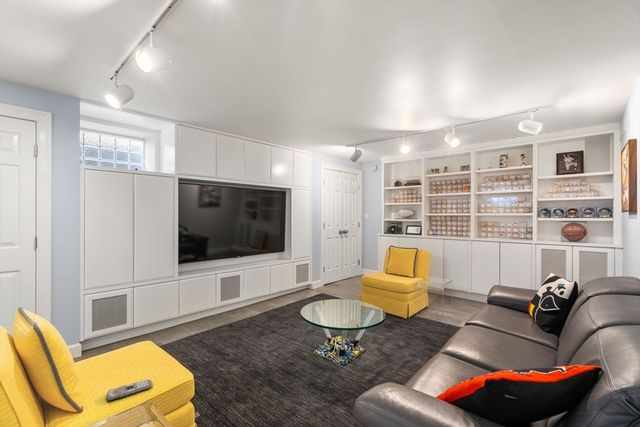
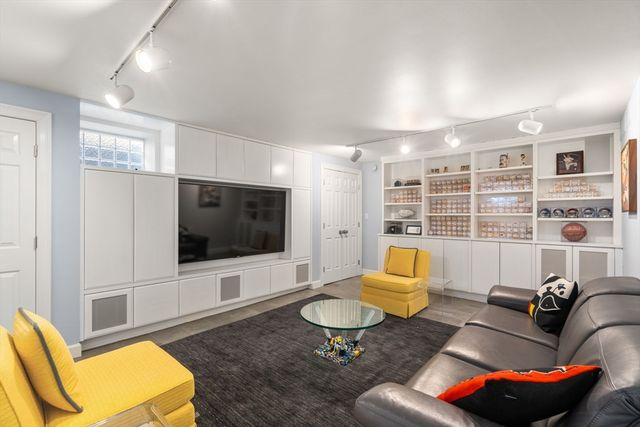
- remote control [106,379,153,402]
